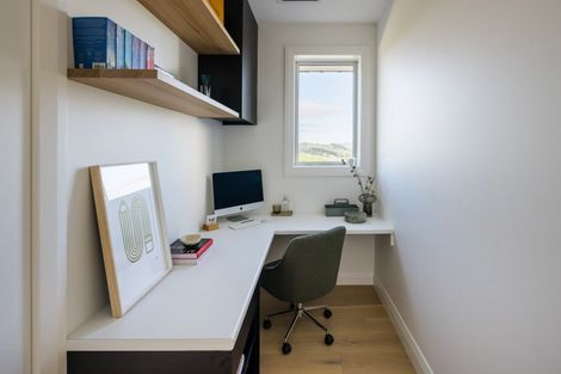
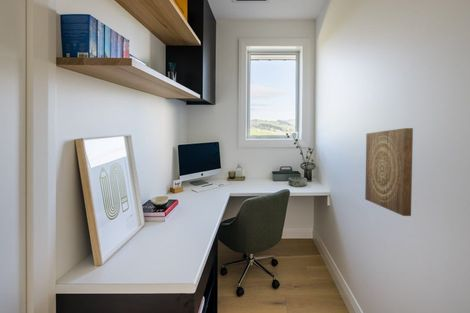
+ wall art [364,127,414,217]
